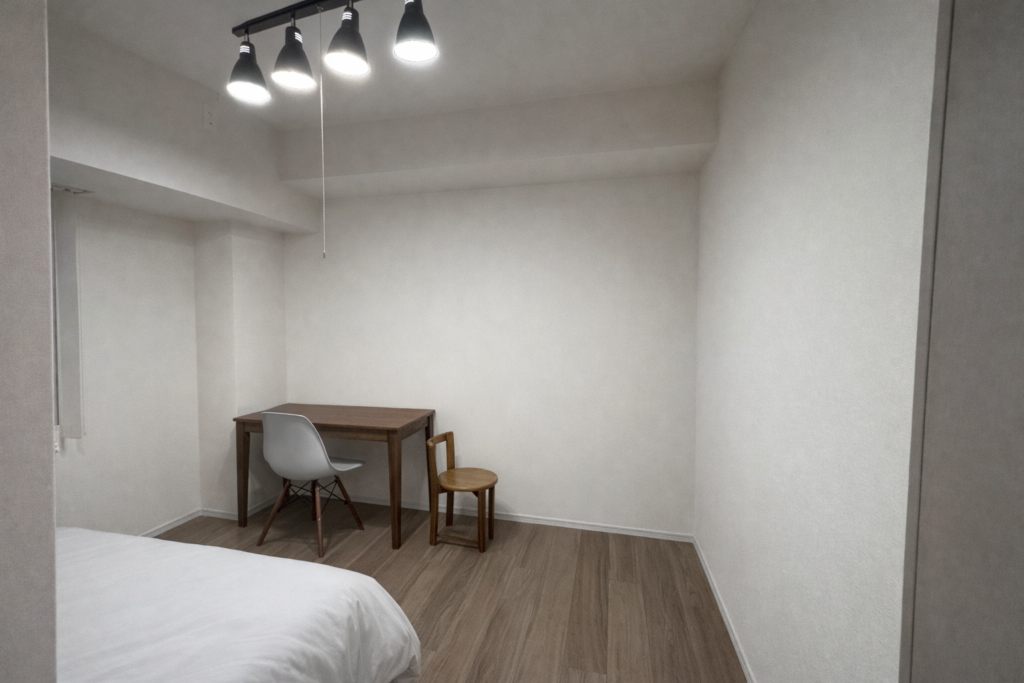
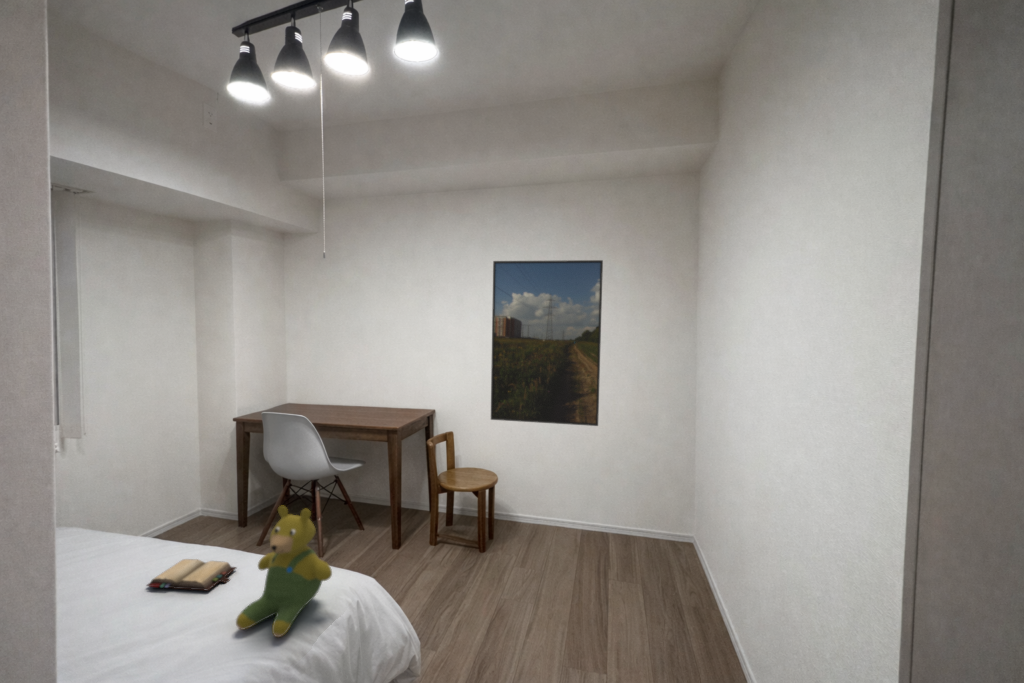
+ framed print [490,259,604,427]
+ hardback book [145,558,238,592]
+ teddy bear [235,505,333,638]
